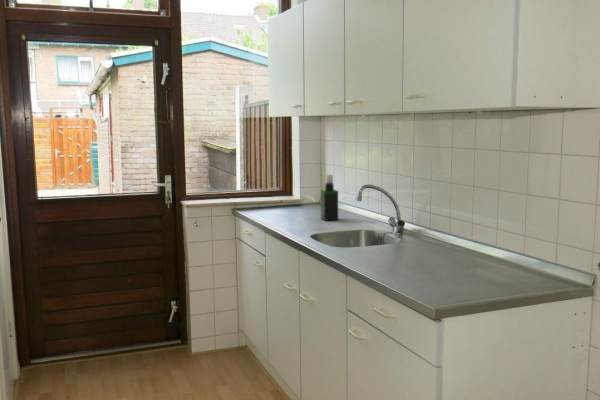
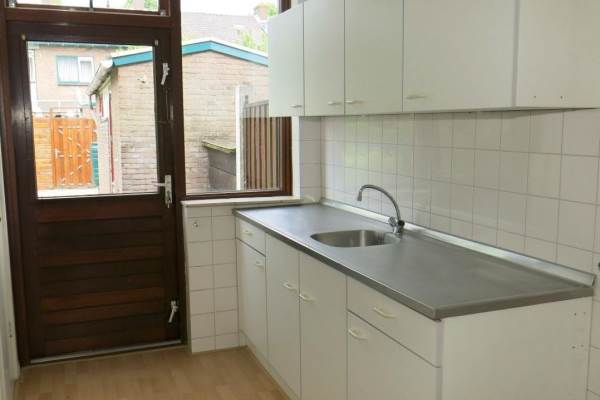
- spray bottle [320,174,339,222]
